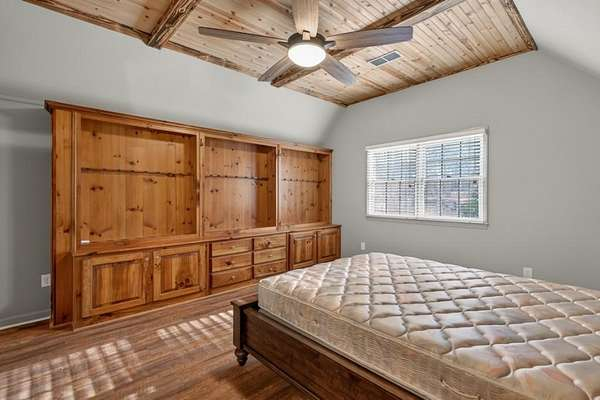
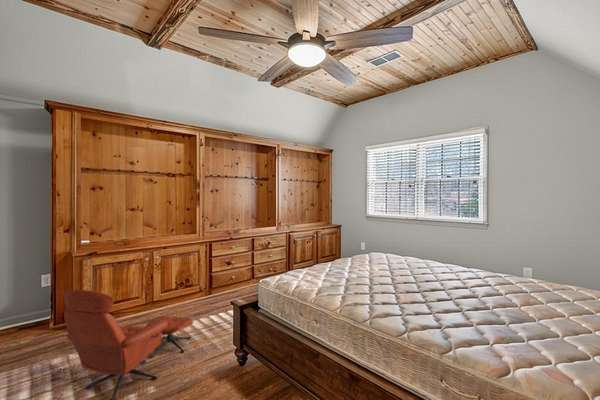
+ armchair [63,289,194,400]
